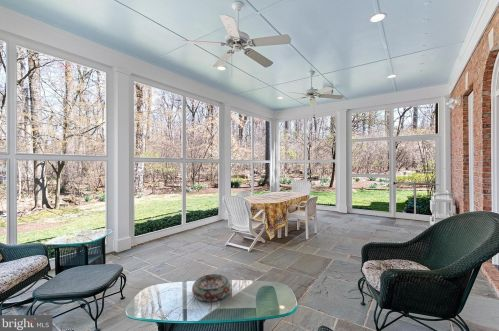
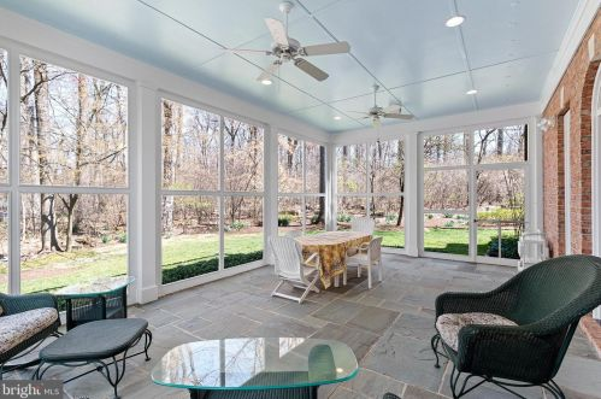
- decorative bowl [191,273,231,303]
